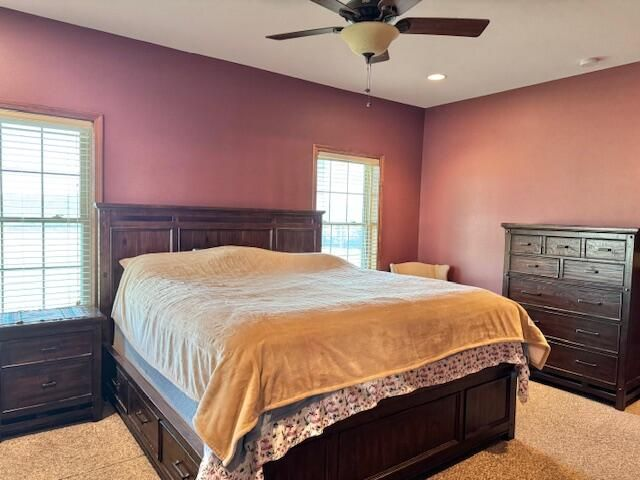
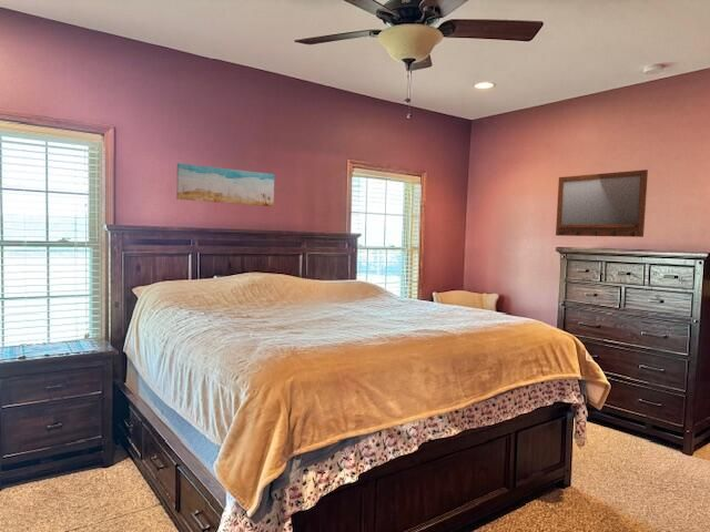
+ home mirror [555,168,649,238]
+ wall art [175,162,275,207]
